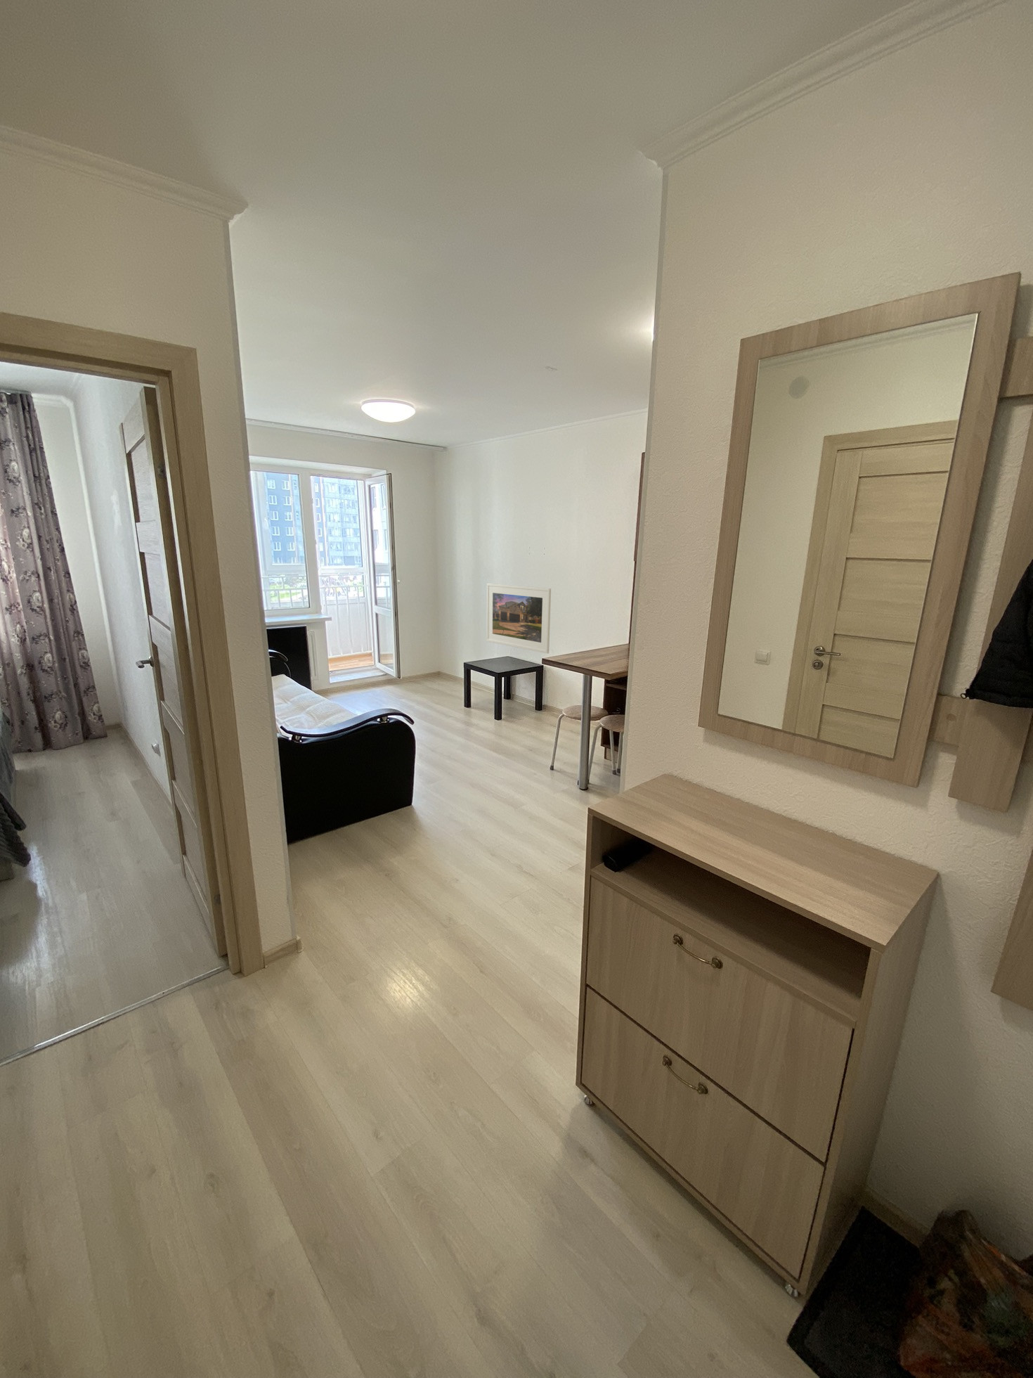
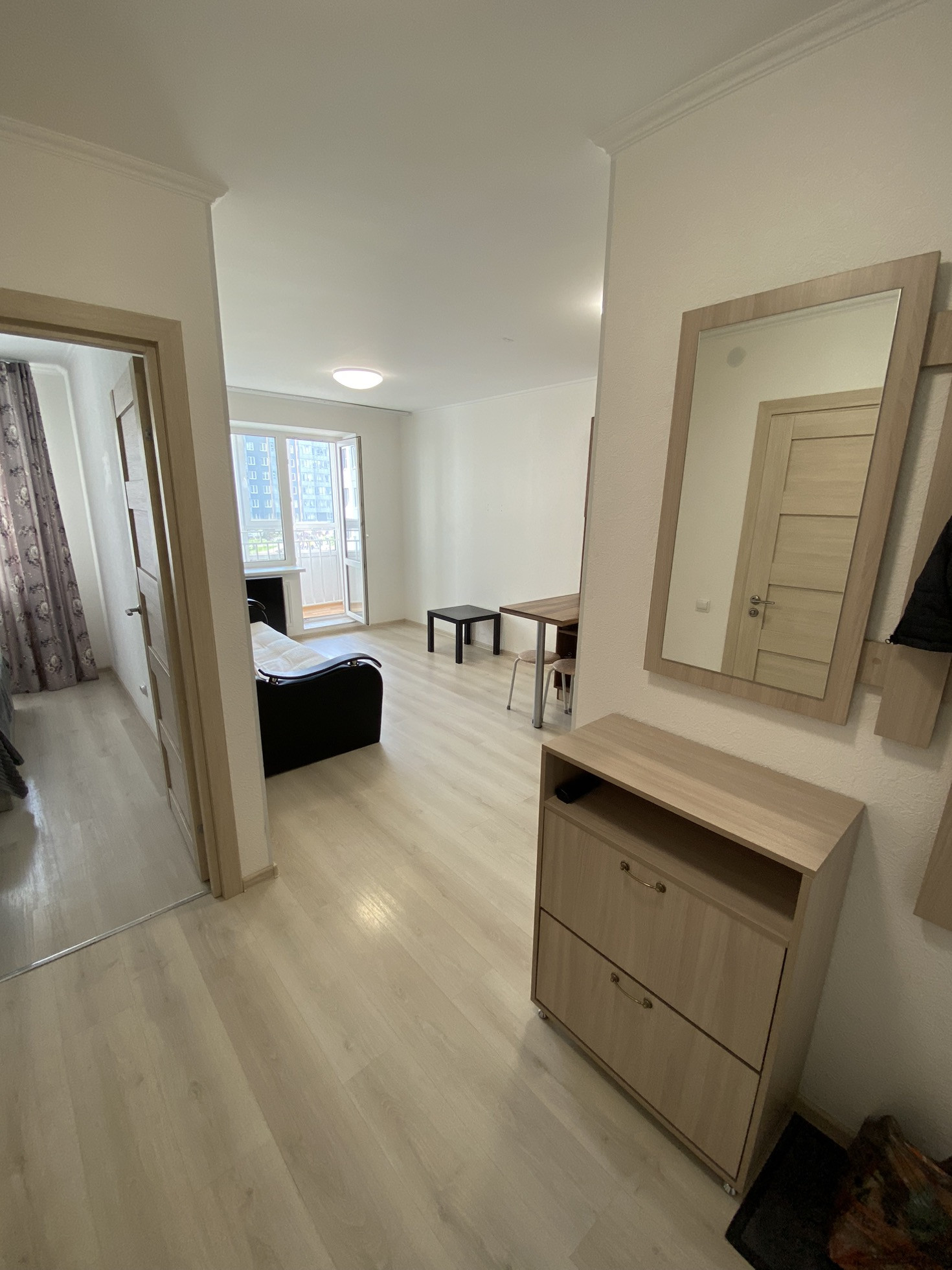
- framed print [486,583,551,654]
